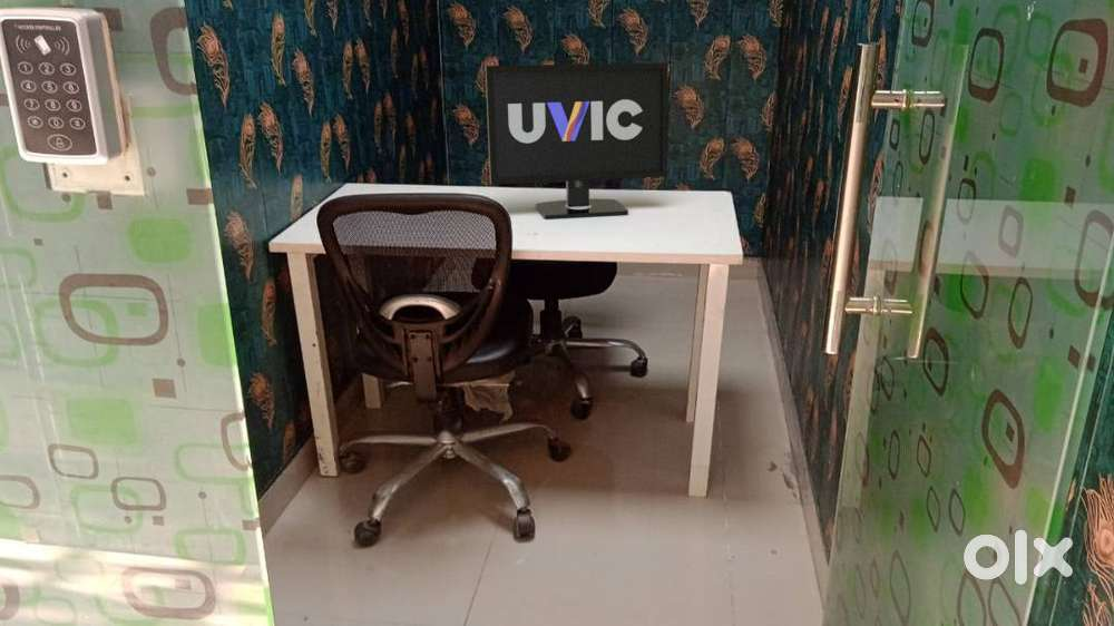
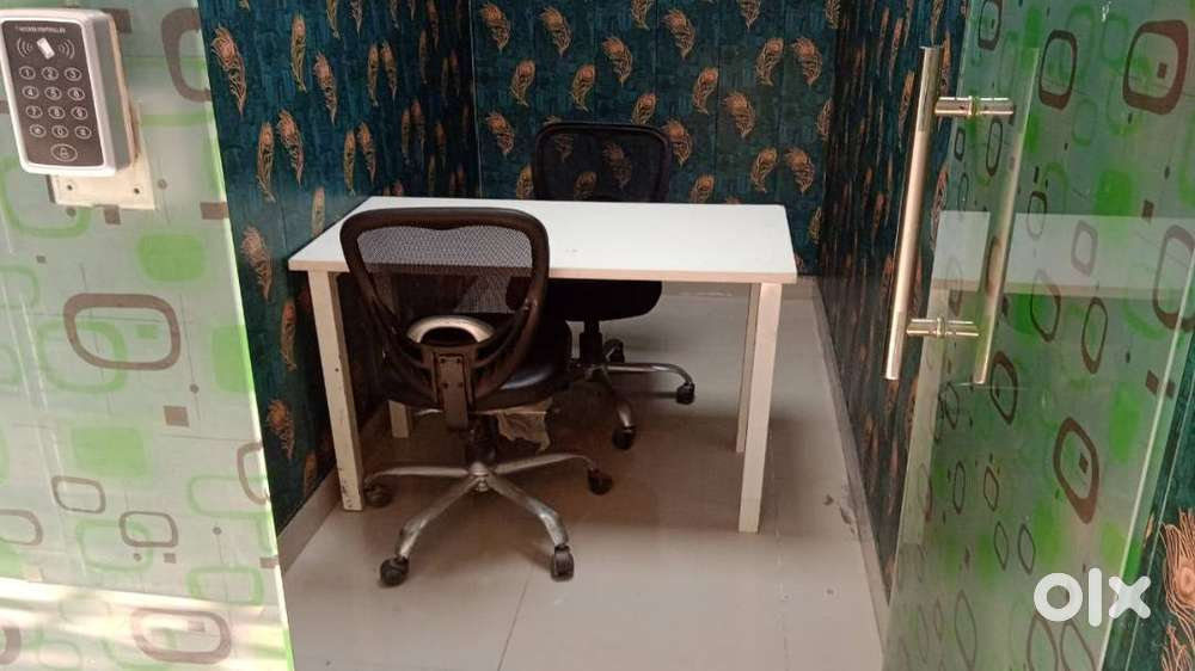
- monitor [485,61,670,221]
